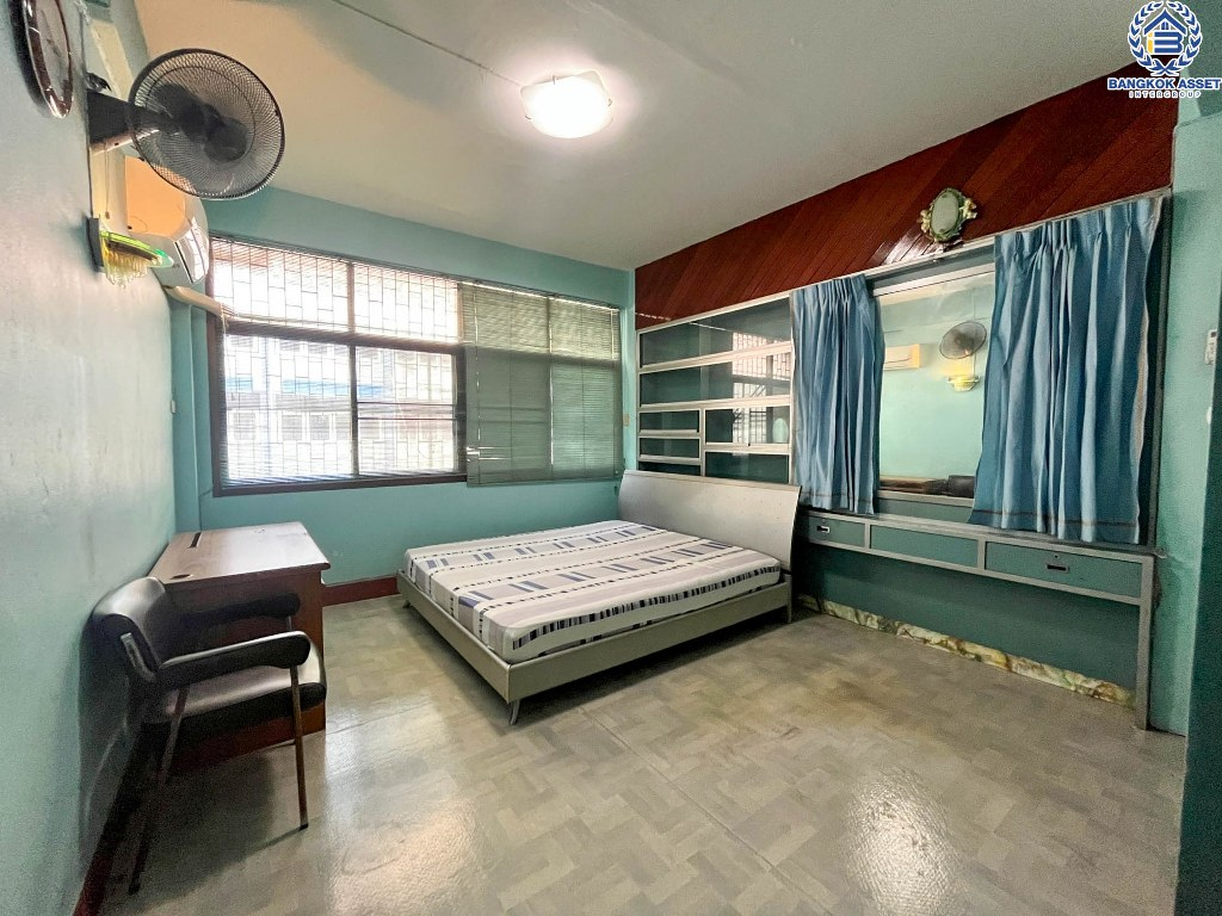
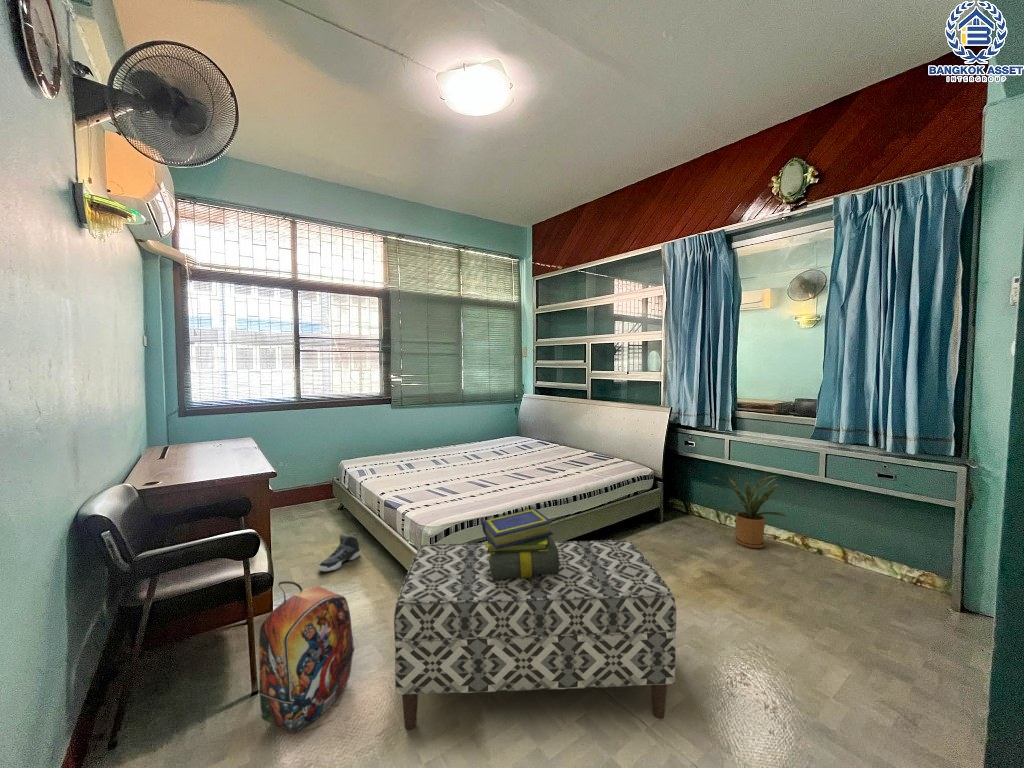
+ bench [393,539,677,731]
+ sneaker [317,532,362,572]
+ stack of books [481,508,559,581]
+ house plant [712,474,789,549]
+ backpack [257,580,356,733]
